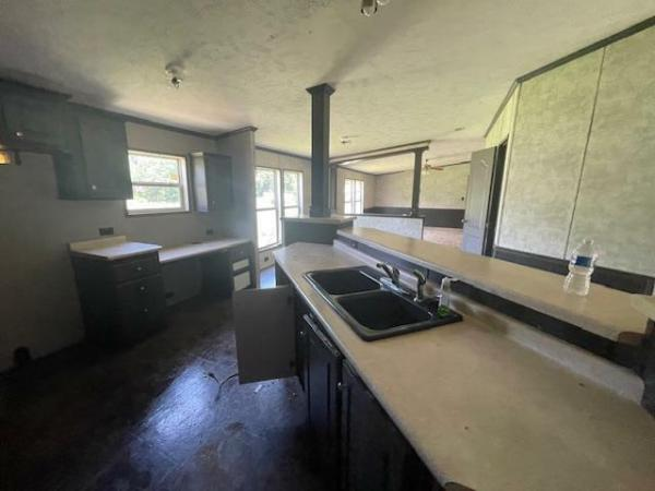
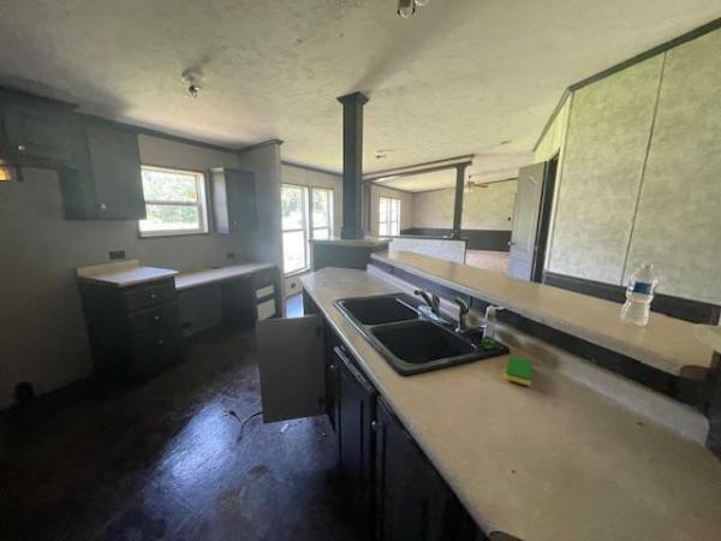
+ dish sponge [503,355,534,387]
